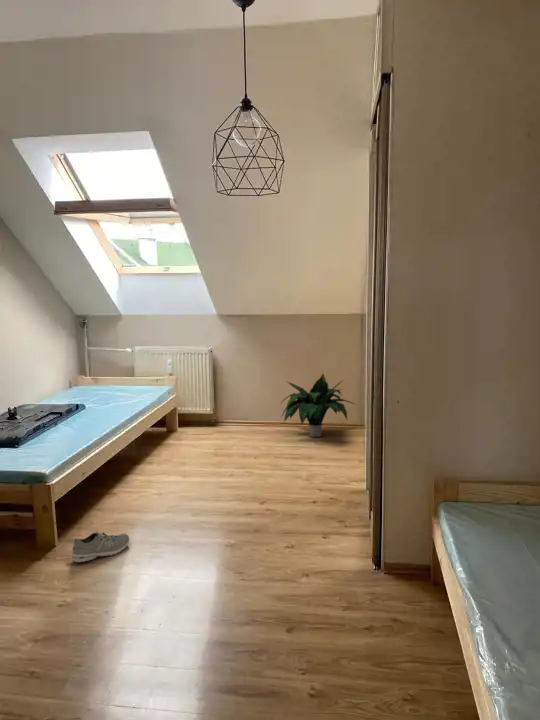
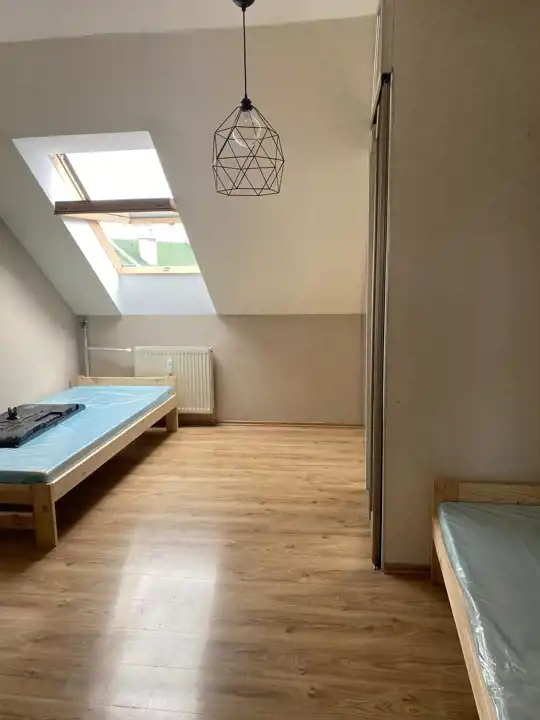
- potted plant [279,373,357,438]
- sneaker [70,530,130,563]
